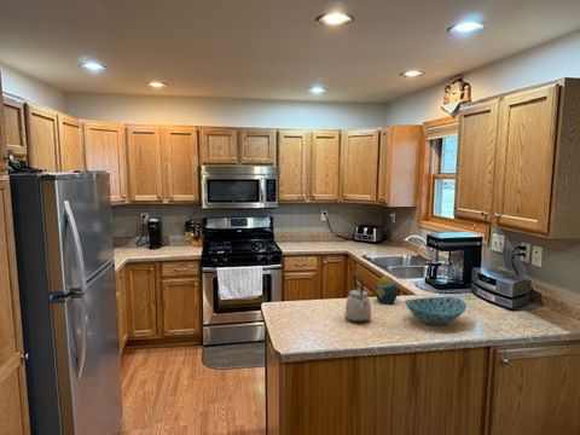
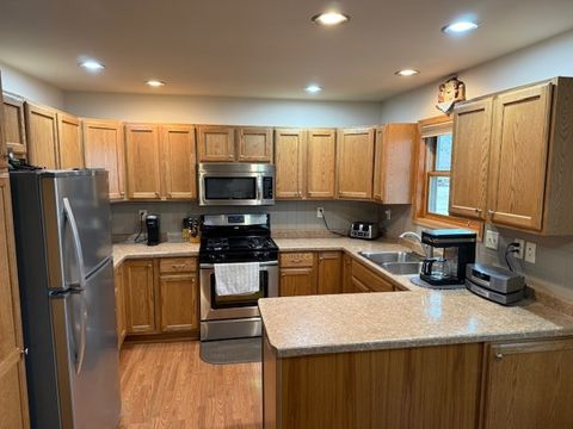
- kettle [343,274,372,324]
- bowl [404,296,468,326]
- decorative egg [375,274,399,304]
